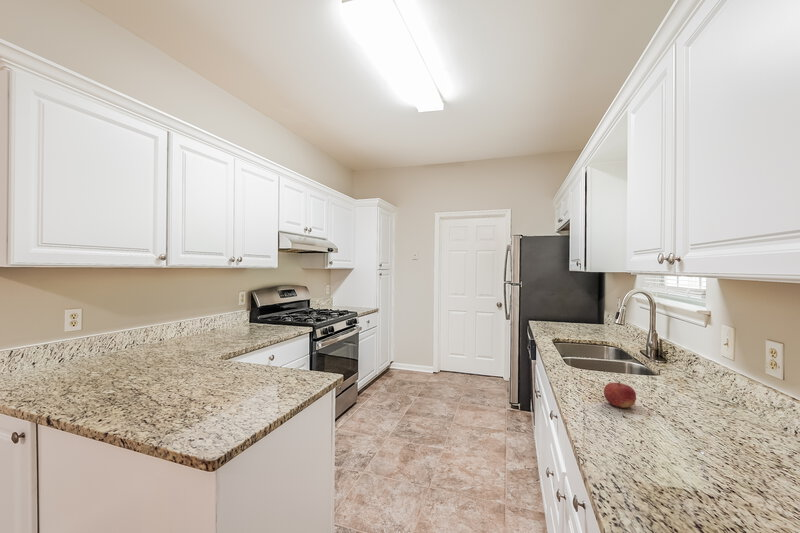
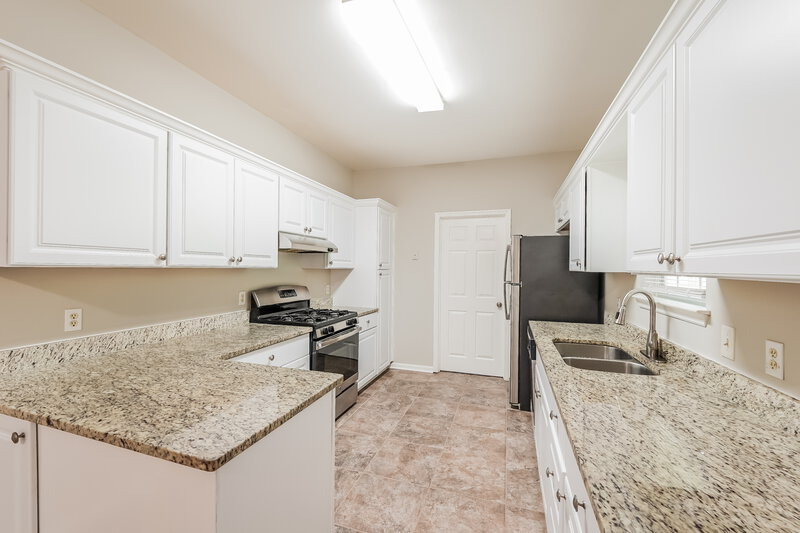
- fruit [603,380,637,409]
